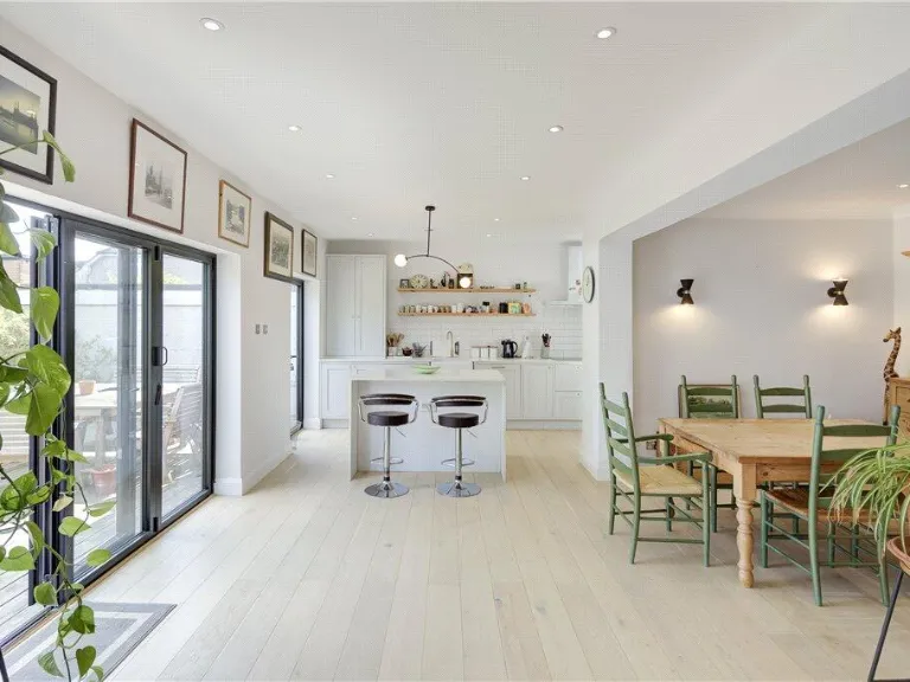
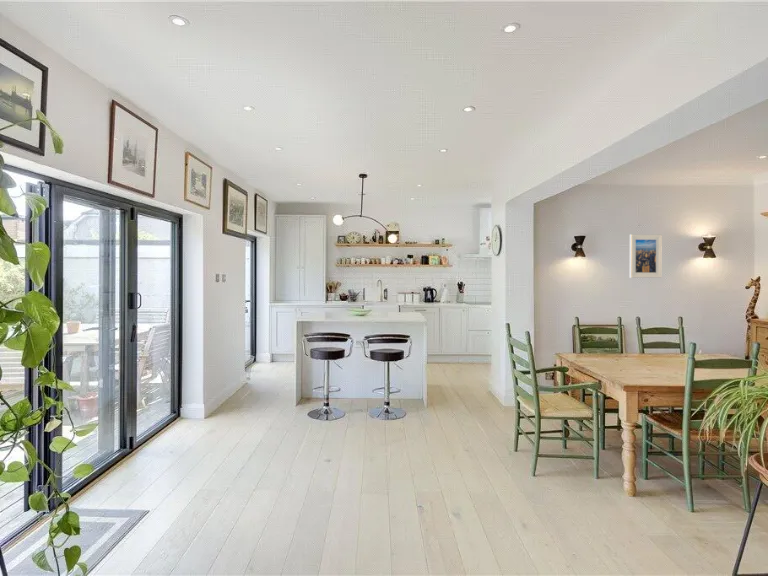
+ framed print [629,233,663,279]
